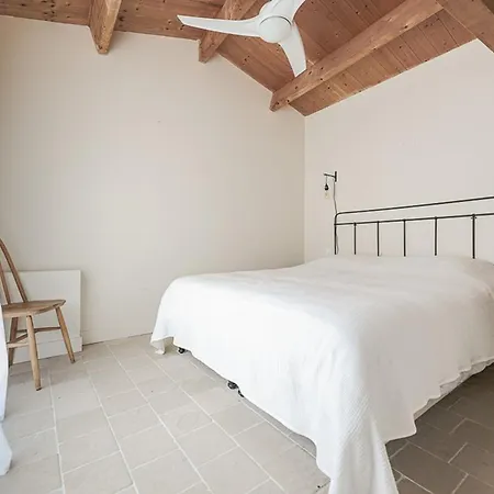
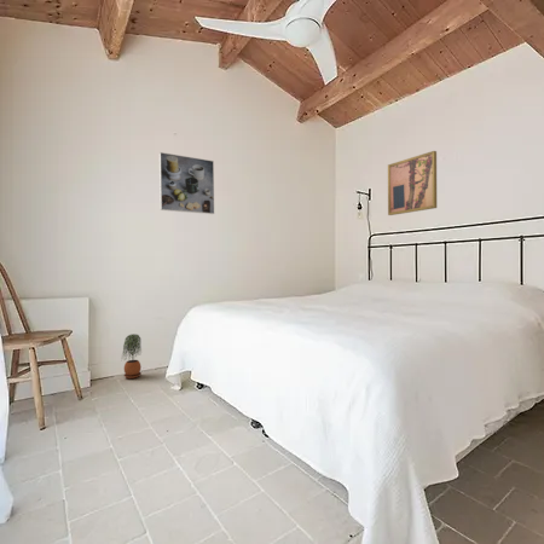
+ wall art [387,150,438,216]
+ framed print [158,151,215,215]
+ potted plant [120,332,143,380]
